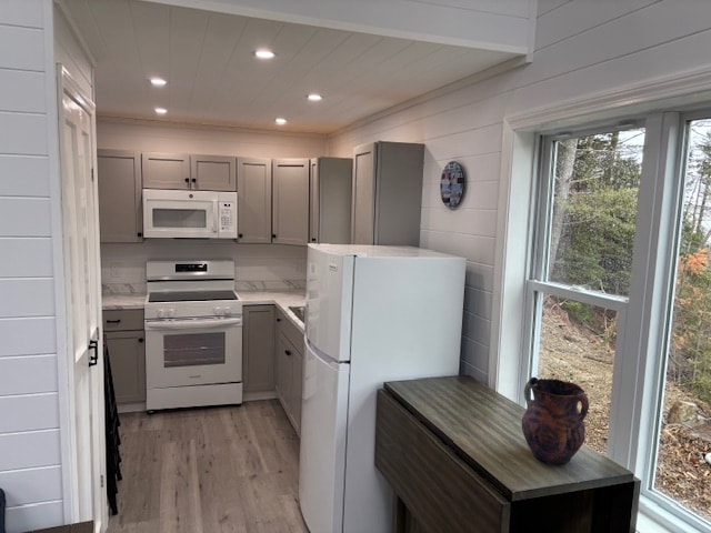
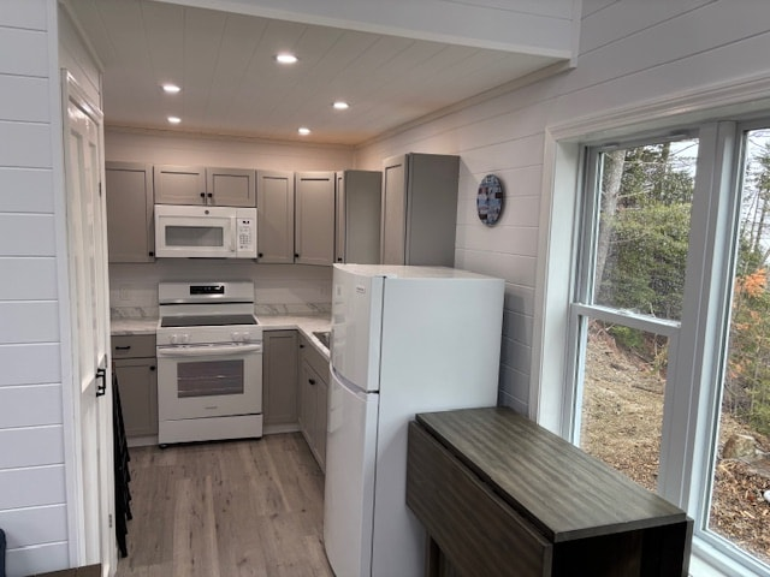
- vase [521,376,590,465]
